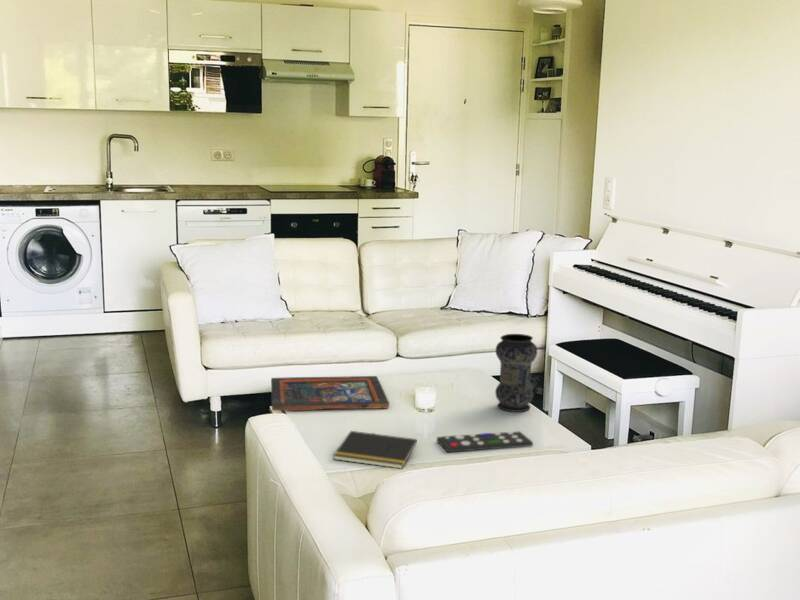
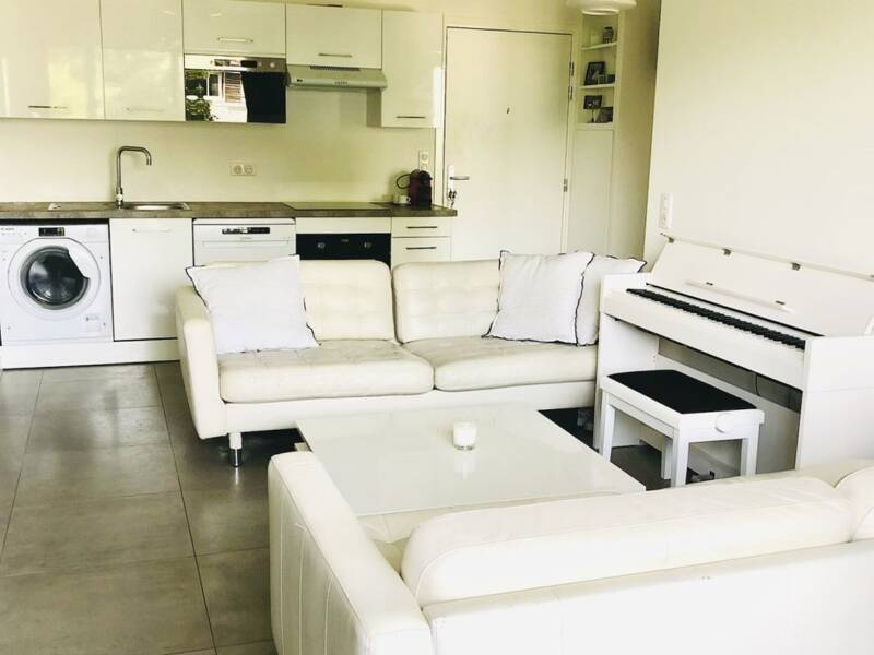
- religious icon [270,375,390,412]
- remote control [436,430,534,453]
- vase [494,333,538,413]
- notepad [332,430,418,470]
